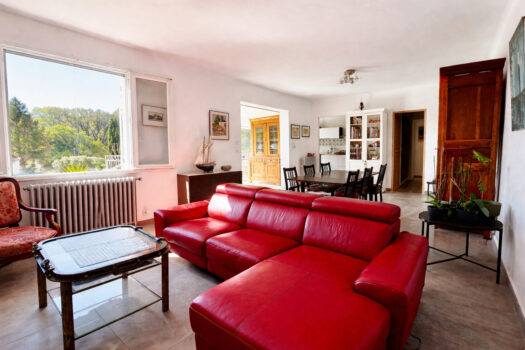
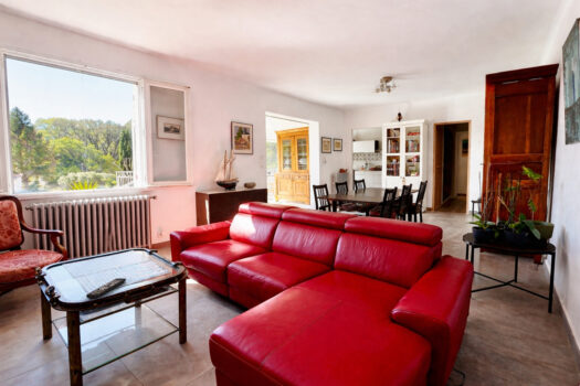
+ remote control [85,277,127,300]
